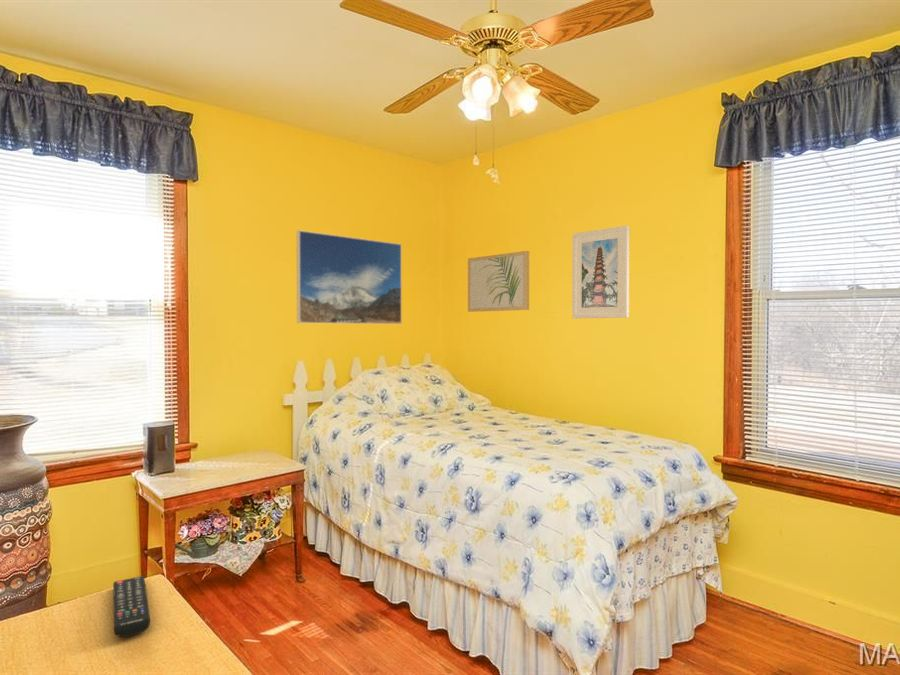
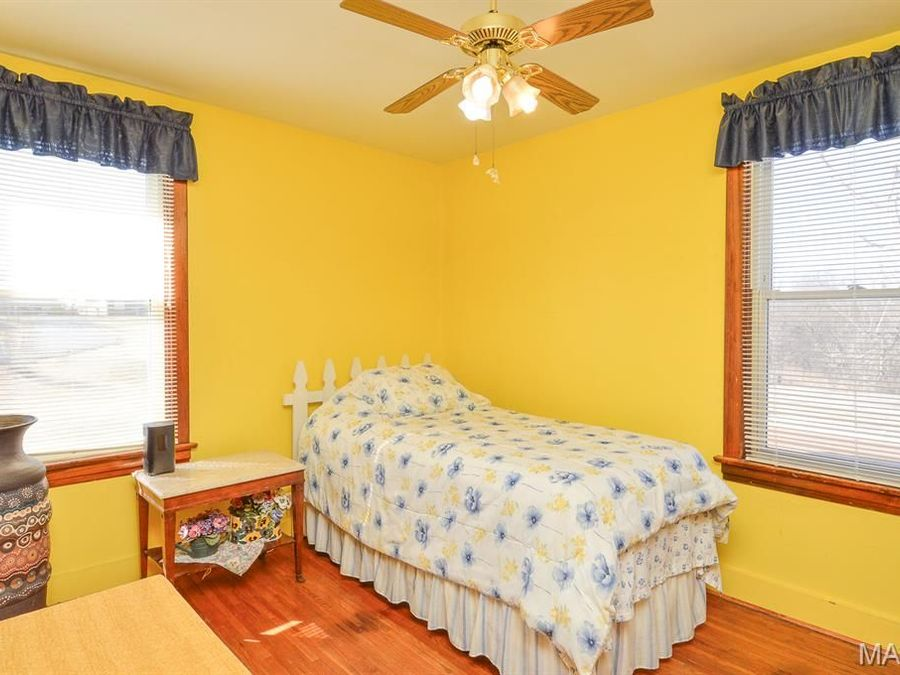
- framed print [571,225,630,320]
- wall art [467,250,530,313]
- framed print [296,229,403,325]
- remote control [112,575,151,638]
